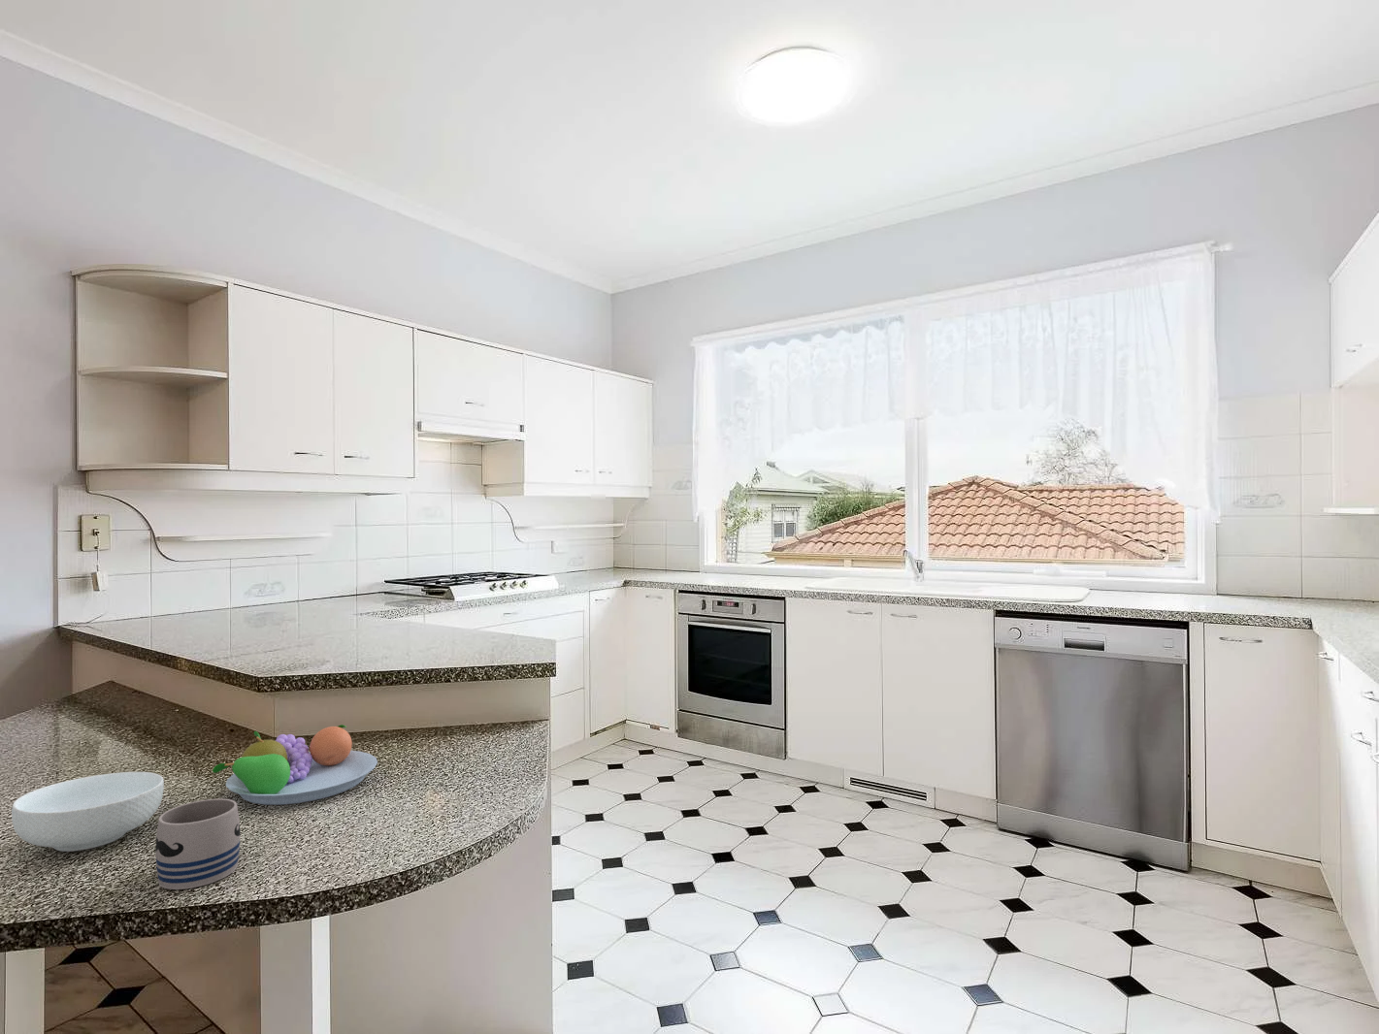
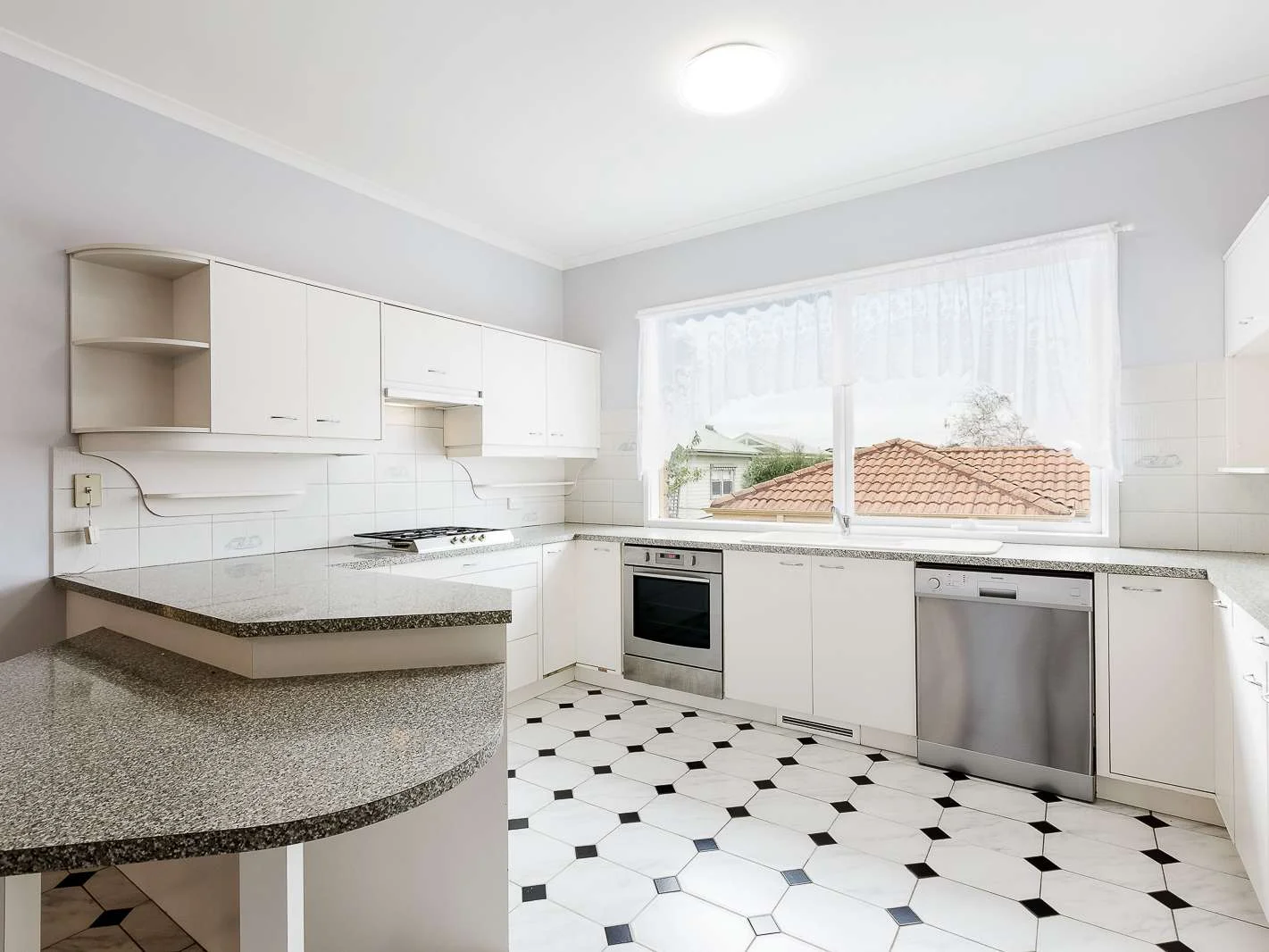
- mug [154,798,241,891]
- cereal bowl [11,771,165,853]
- fruit bowl [212,723,378,806]
